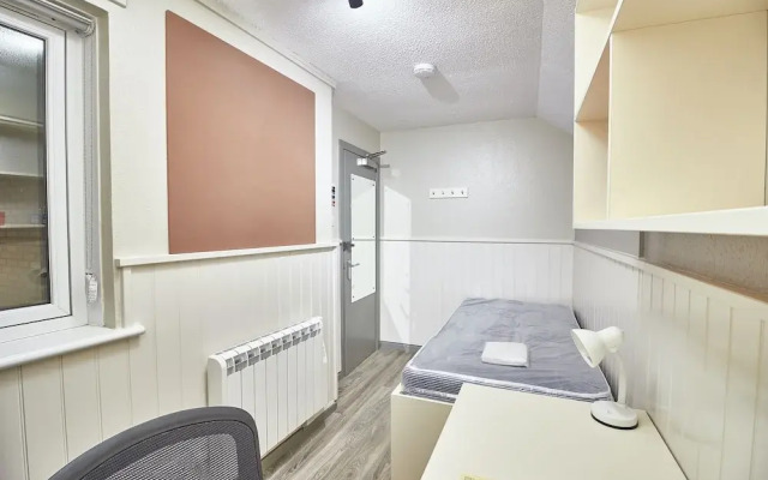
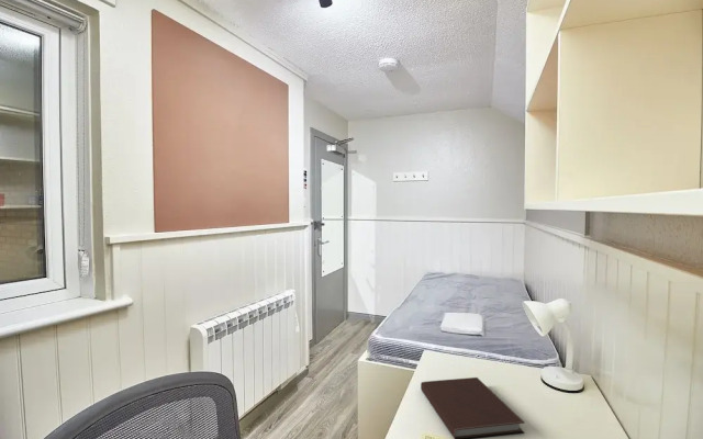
+ notebook [420,376,526,439]
